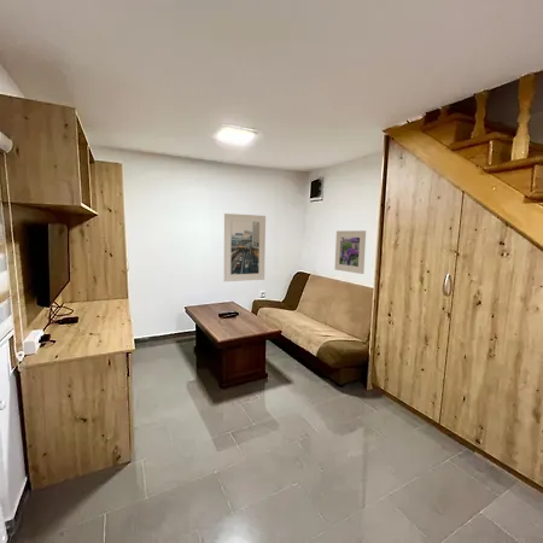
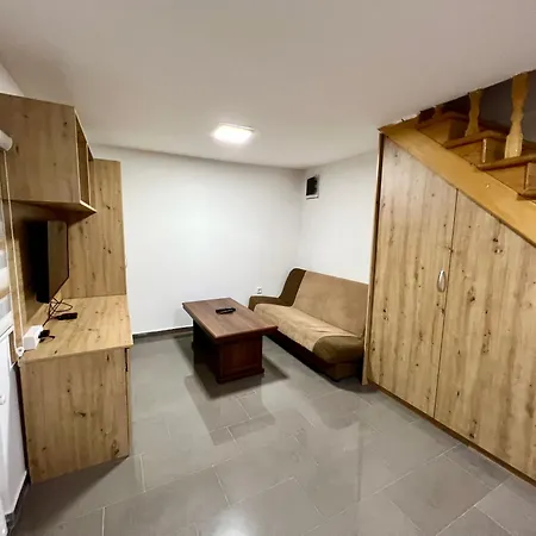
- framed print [223,212,267,282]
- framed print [334,229,367,275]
